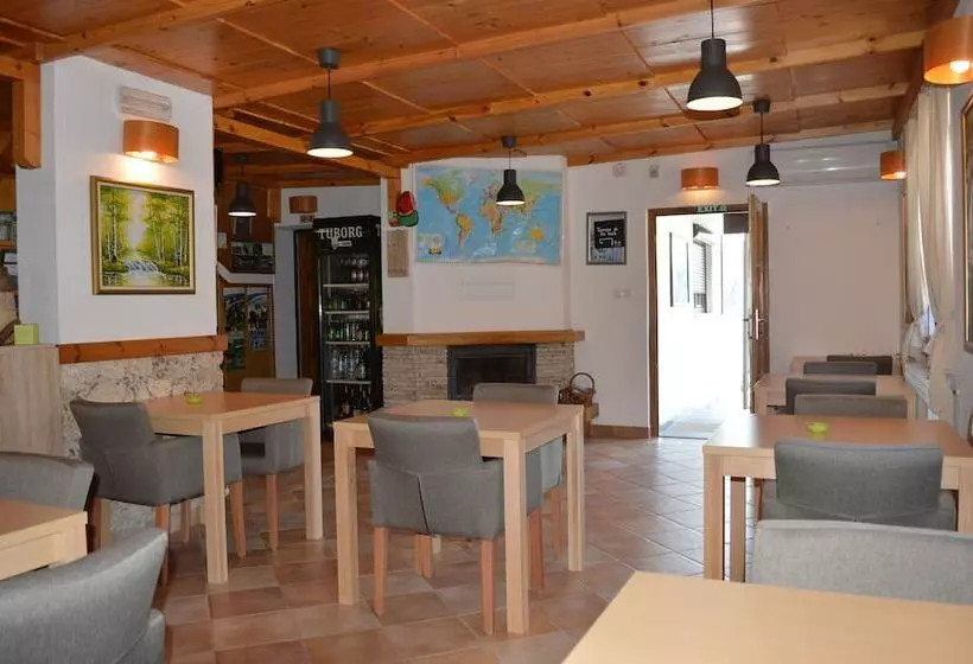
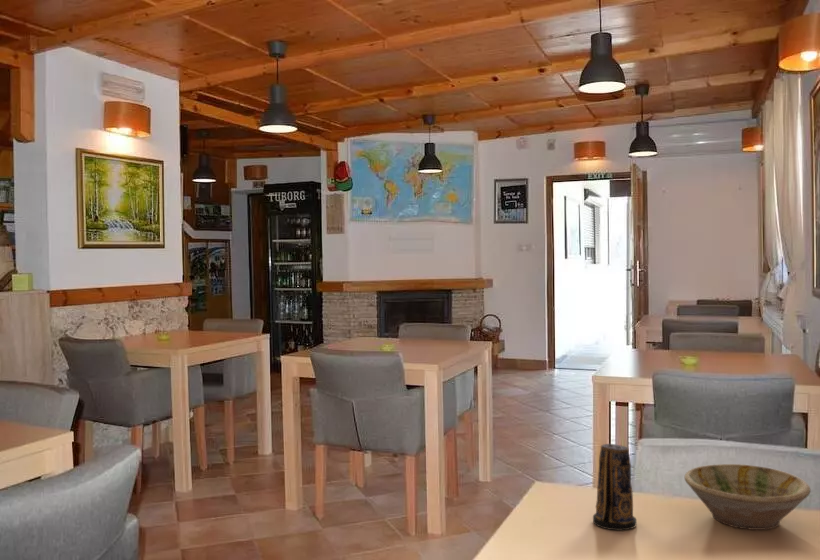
+ candle [592,443,637,531]
+ bowl [684,463,811,531]
